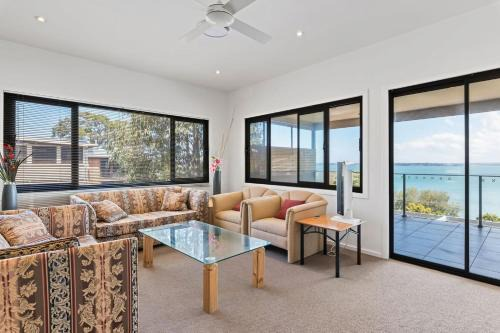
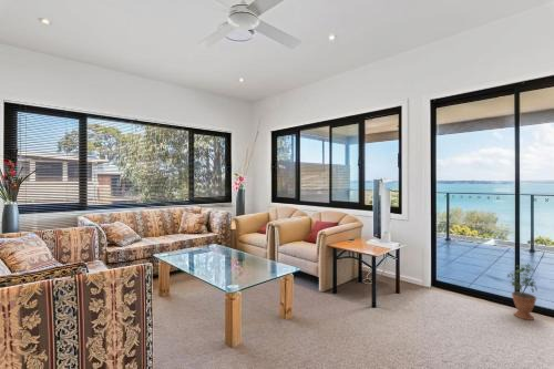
+ potted plant [505,263,538,321]
